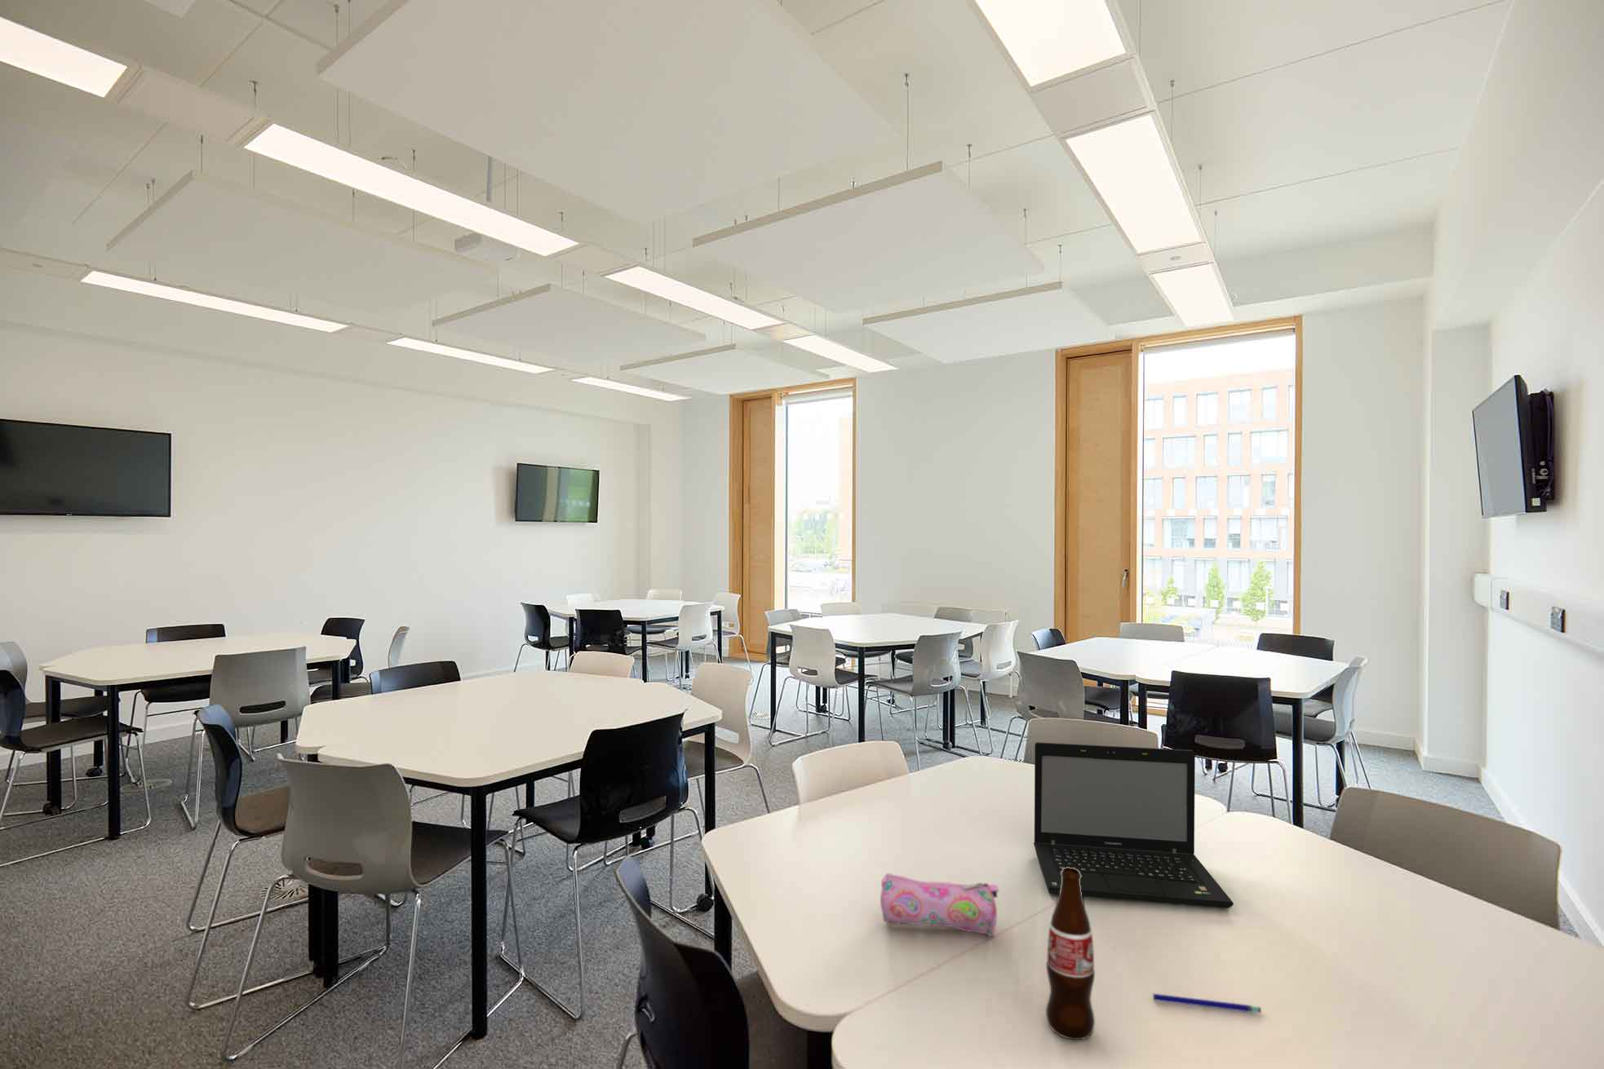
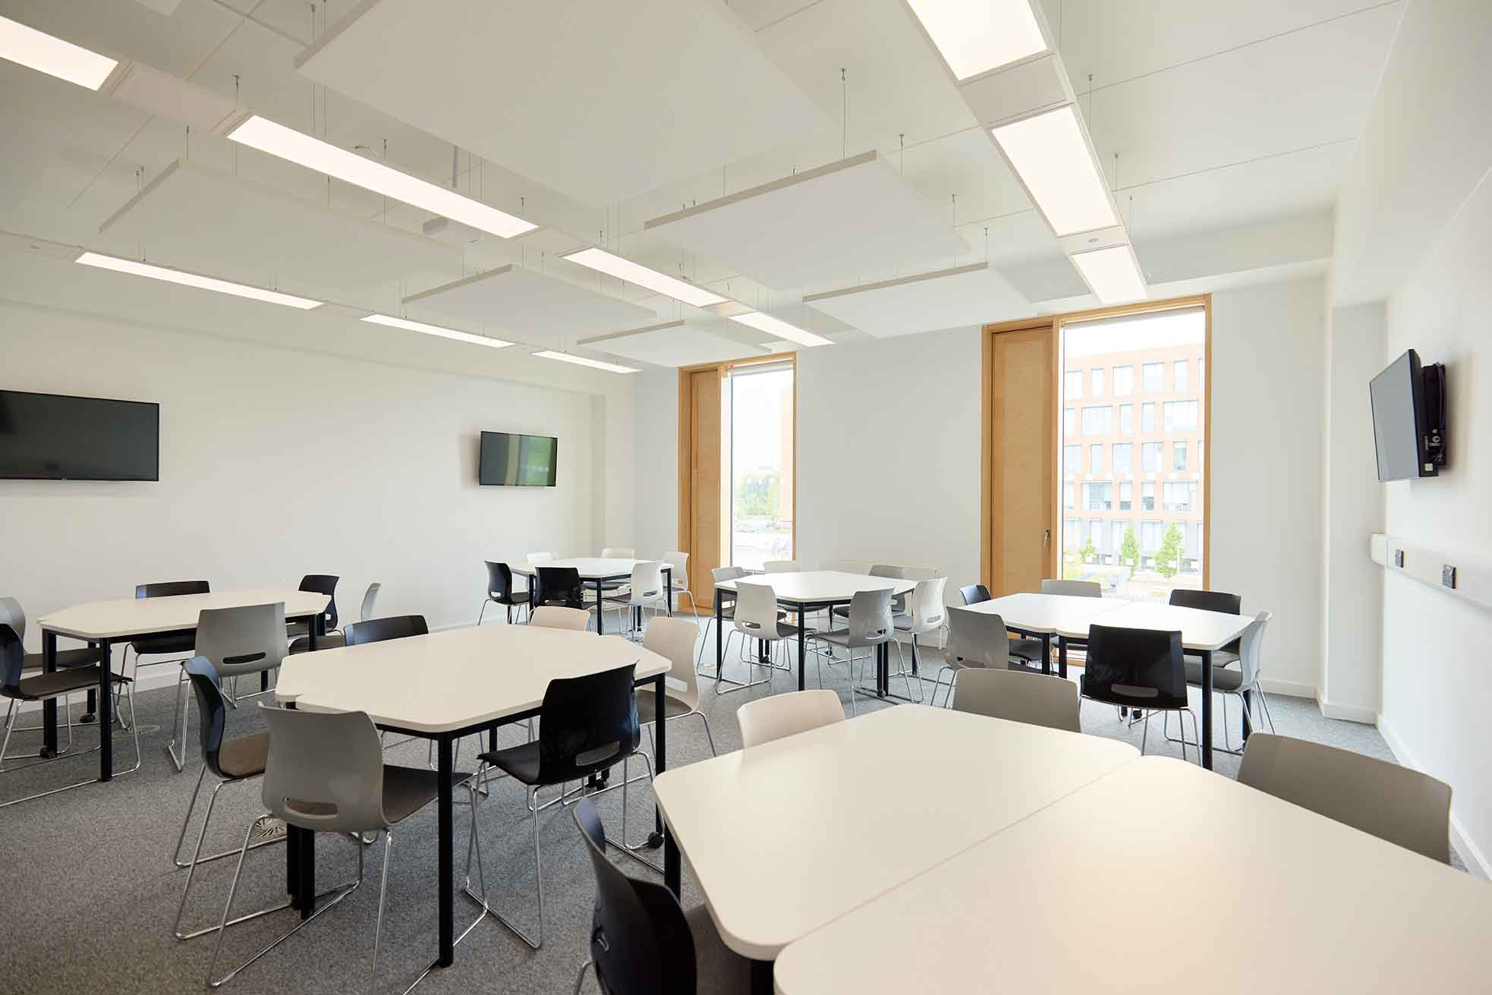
- bottle [1045,867,1096,1040]
- pen [1152,993,1263,1014]
- laptop [1032,741,1234,909]
- pencil case [880,872,999,937]
